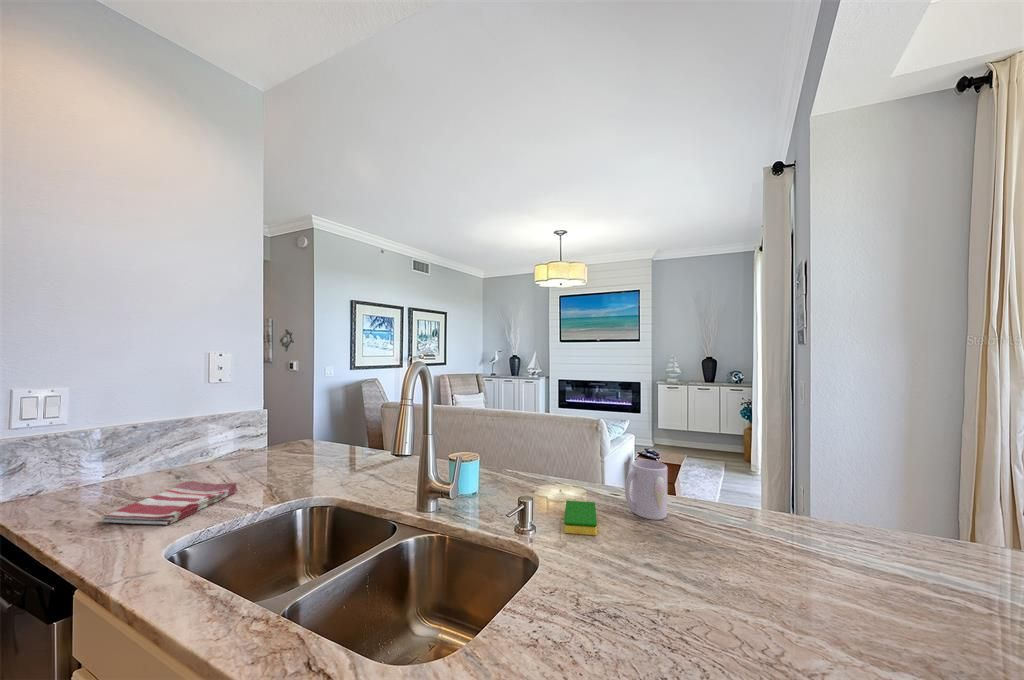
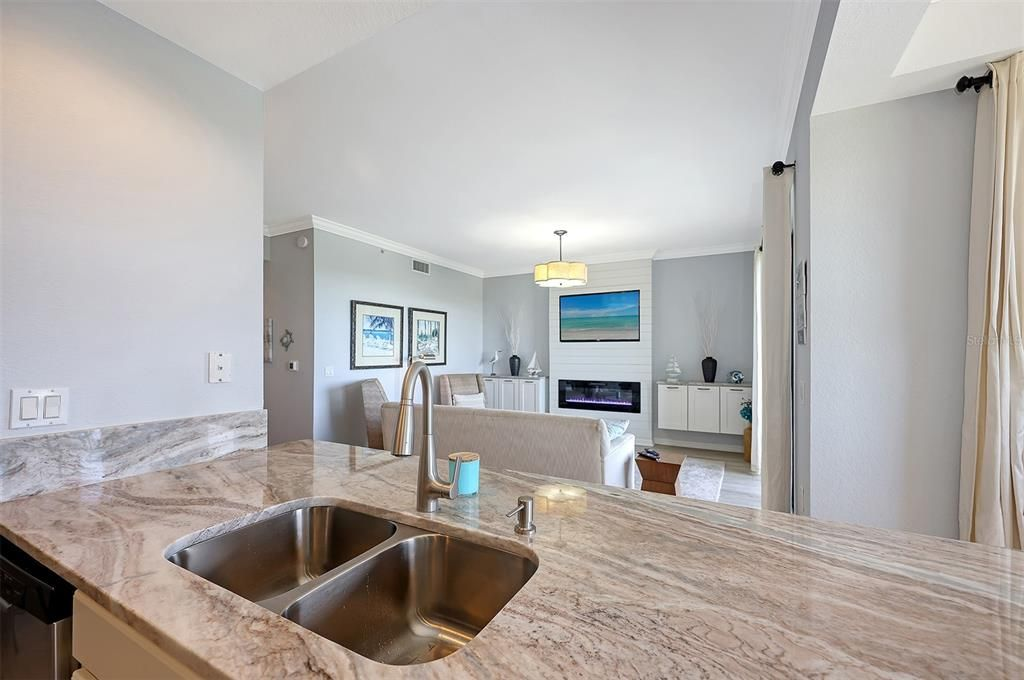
- dish sponge [563,500,598,536]
- mug [624,458,668,521]
- dish towel [100,480,239,526]
